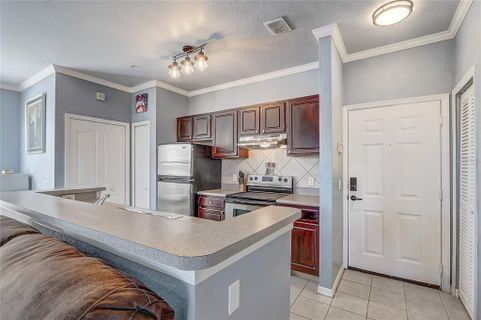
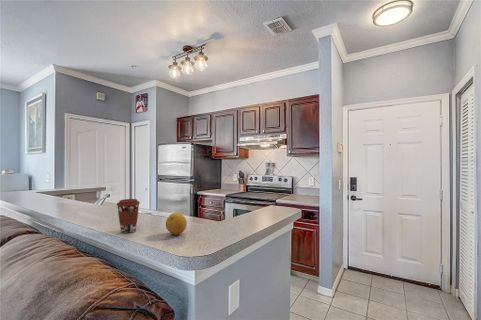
+ fruit [165,212,188,236]
+ coffee cup [116,198,141,234]
